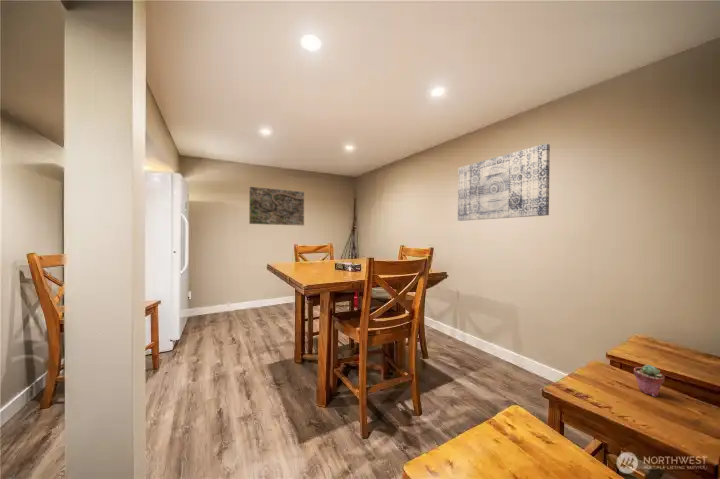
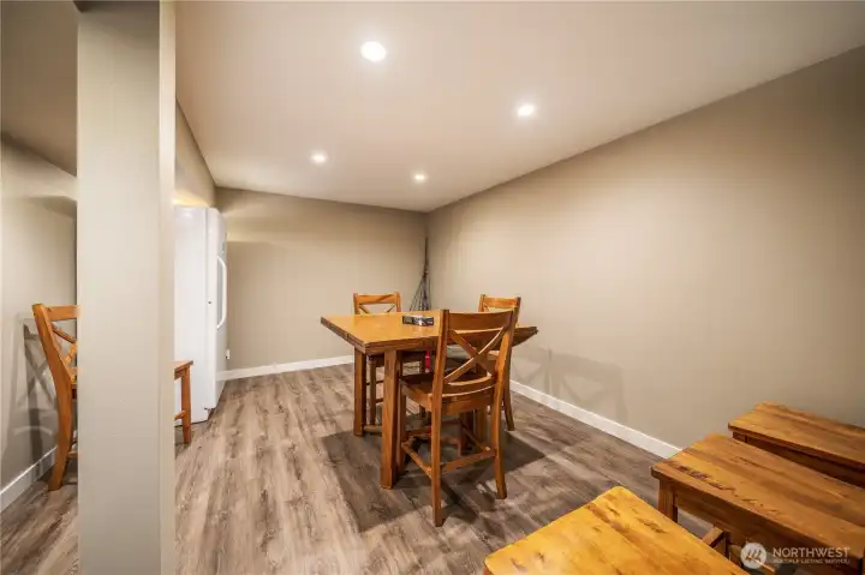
- potted succulent [633,364,666,397]
- wall art [457,143,551,222]
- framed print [248,186,305,227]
